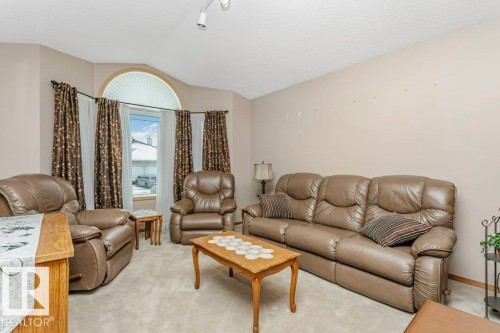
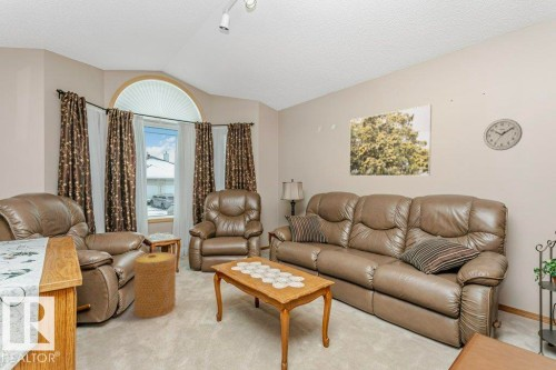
+ basket [132,251,177,319]
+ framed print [348,103,433,177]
+ wall clock [483,118,524,151]
